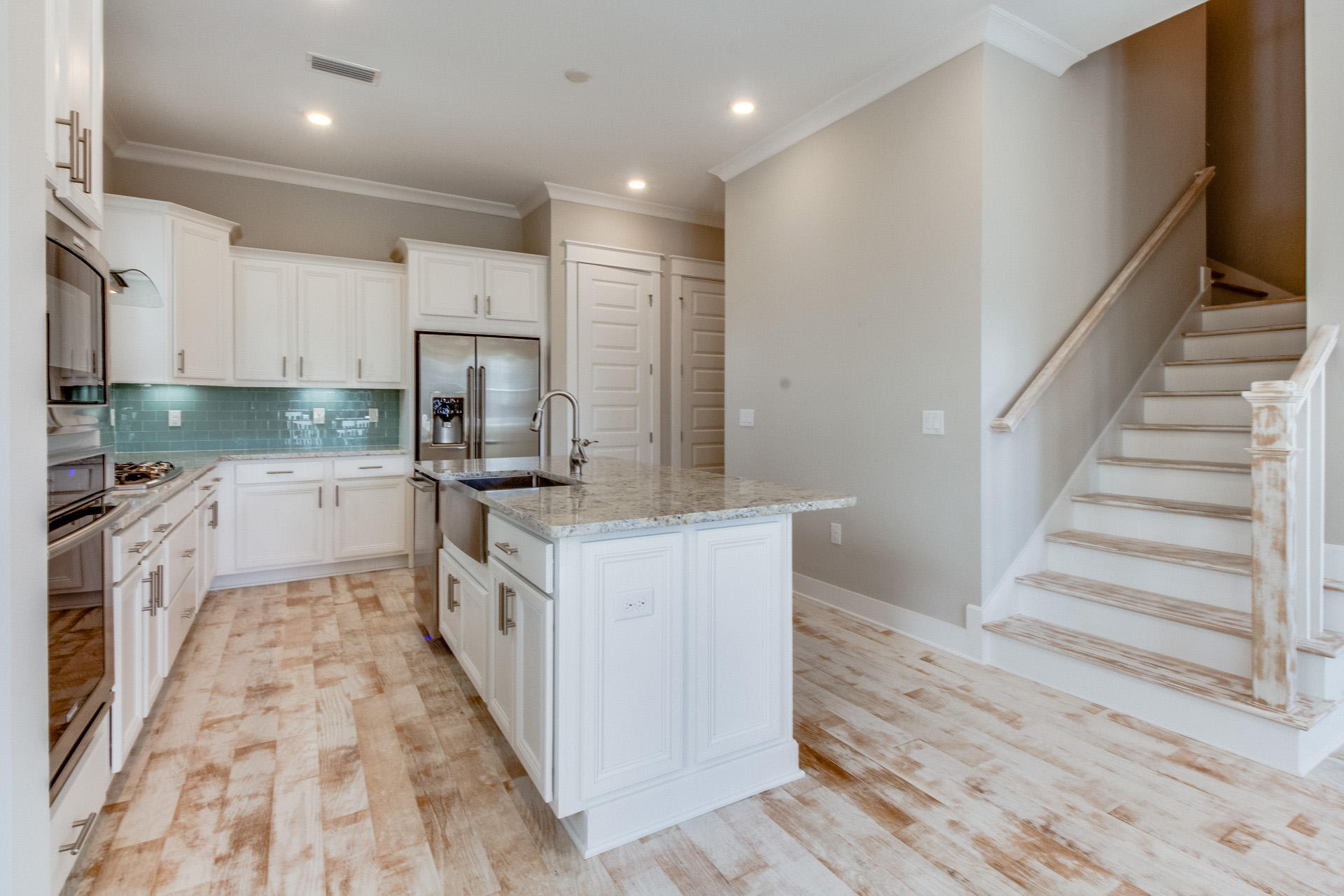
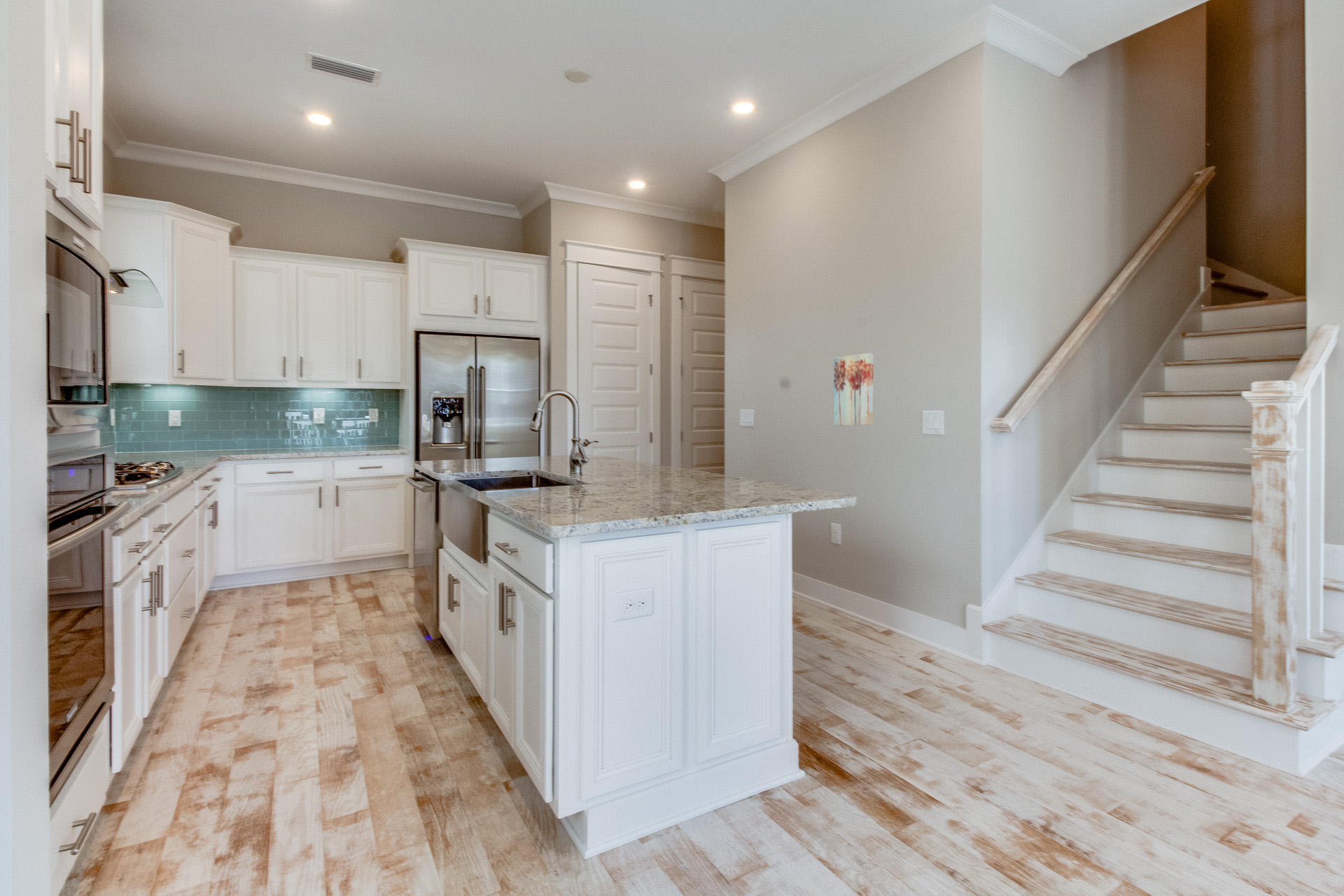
+ wall art [833,352,874,426]
